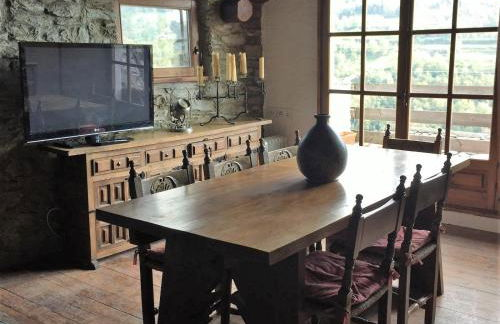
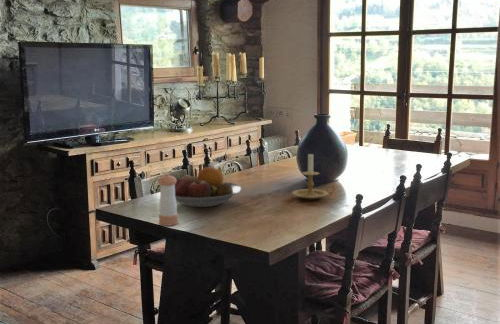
+ pepper shaker [157,173,179,227]
+ fruit bowl [174,165,243,208]
+ candle holder [291,152,336,200]
